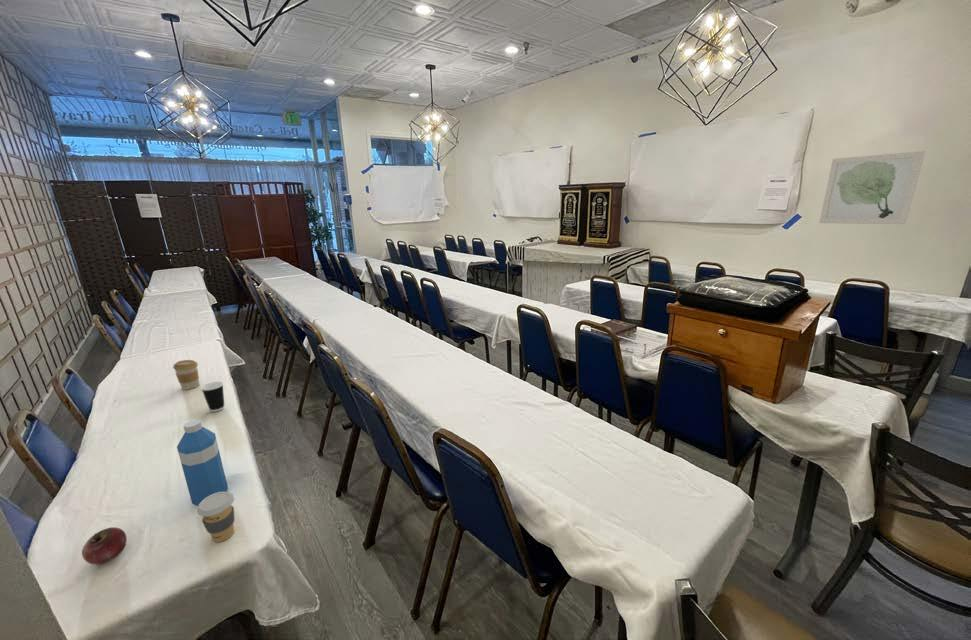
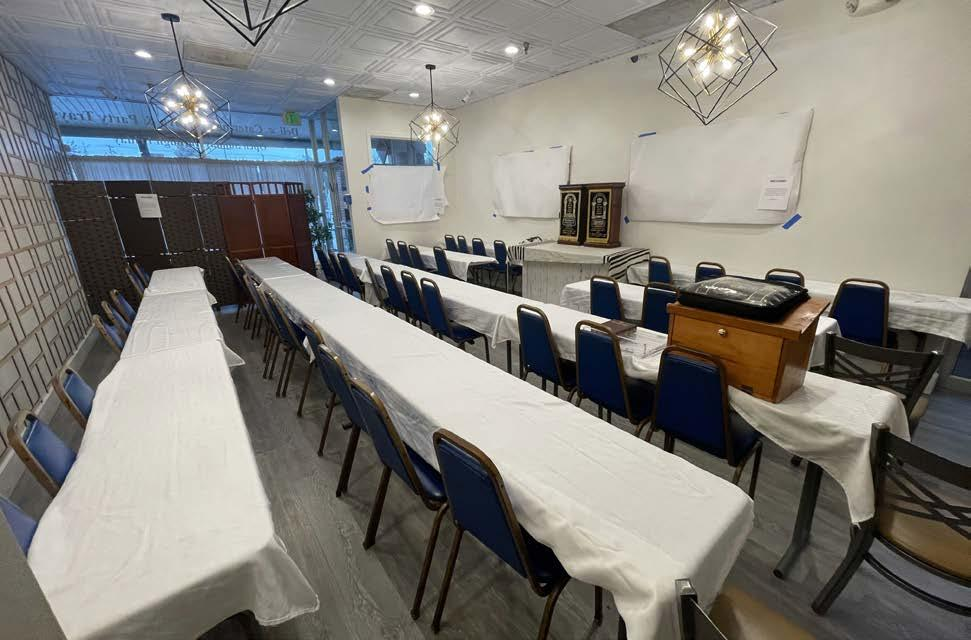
- dixie cup [200,381,225,413]
- apple [81,526,128,565]
- coffee cup [196,491,236,543]
- coffee cup [172,359,200,391]
- water bottle [176,419,229,506]
- wall art [818,150,926,225]
